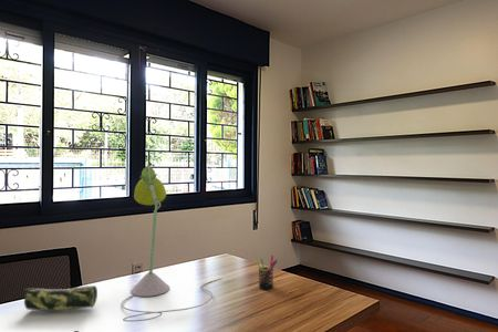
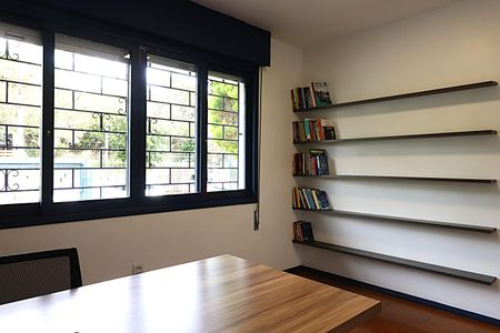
- pen holder [255,255,278,290]
- pencil case [23,284,98,312]
- desk lamp [120,163,224,323]
